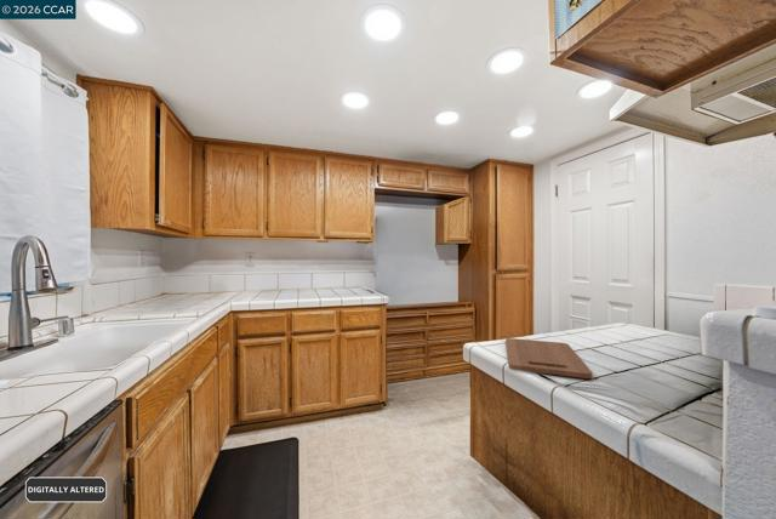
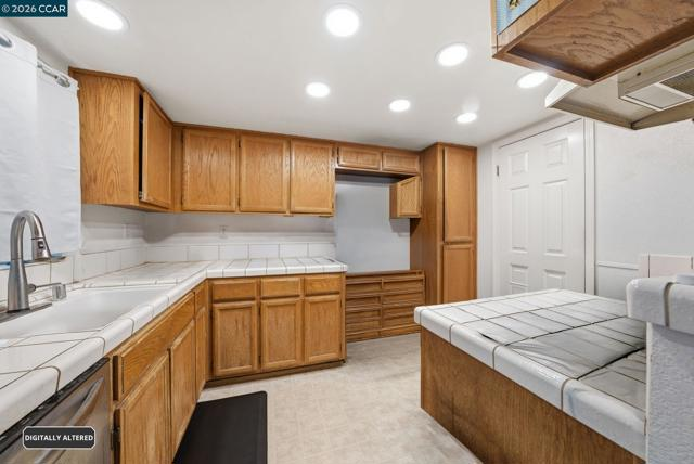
- cutting board [504,337,593,380]
